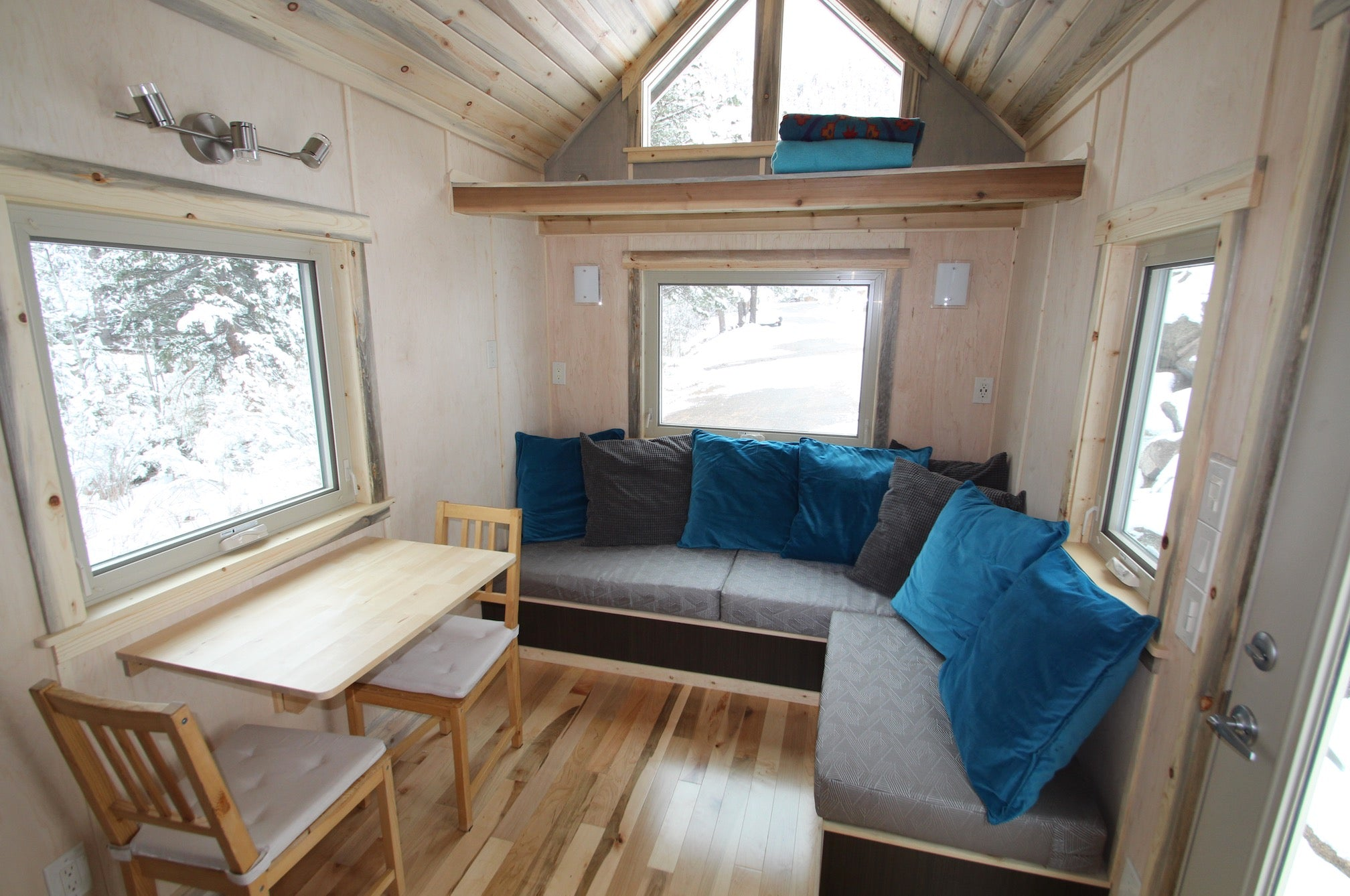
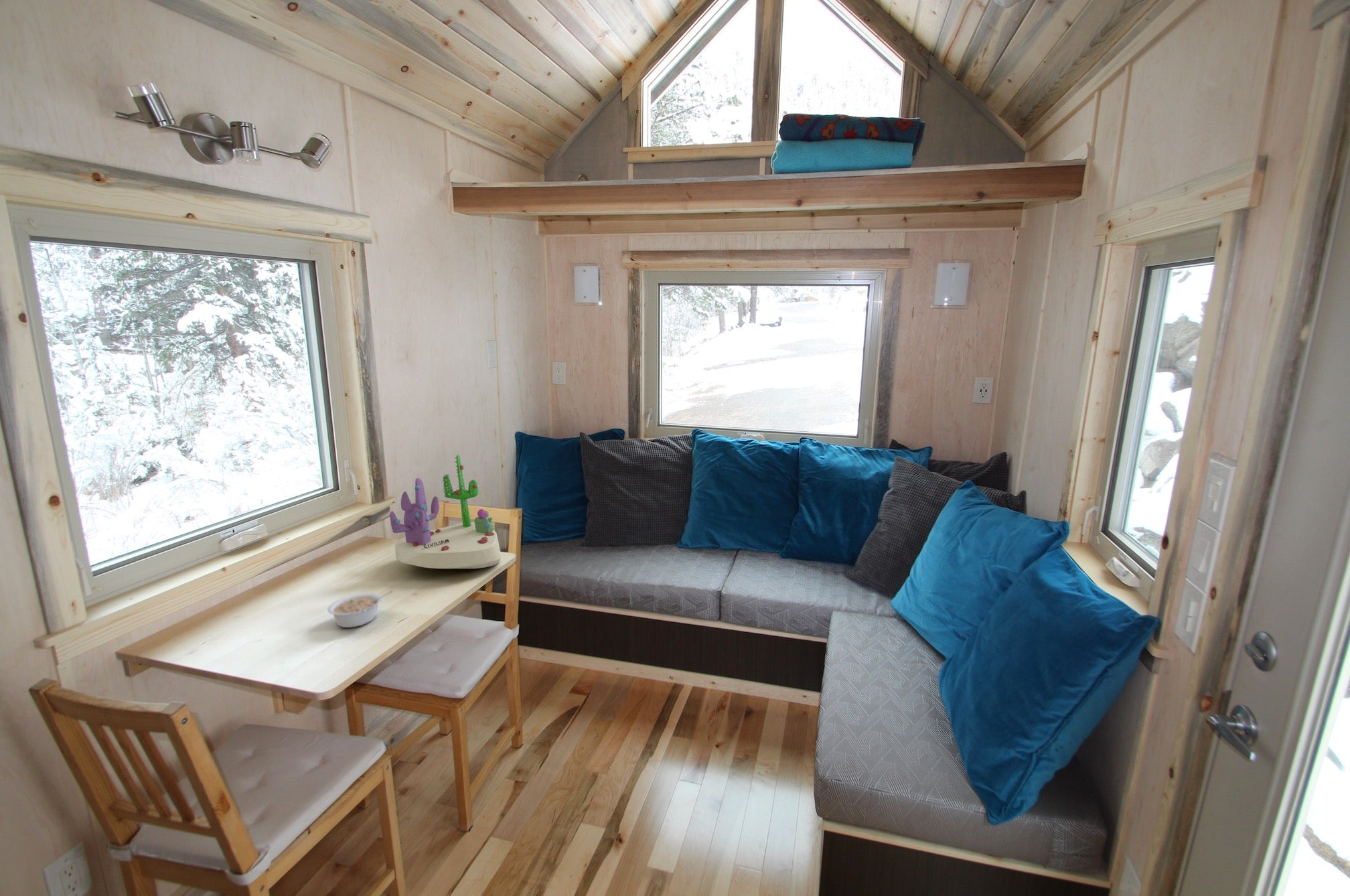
+ legume [327,590,393,628]
+ succulent planter [389,454,502,569]
